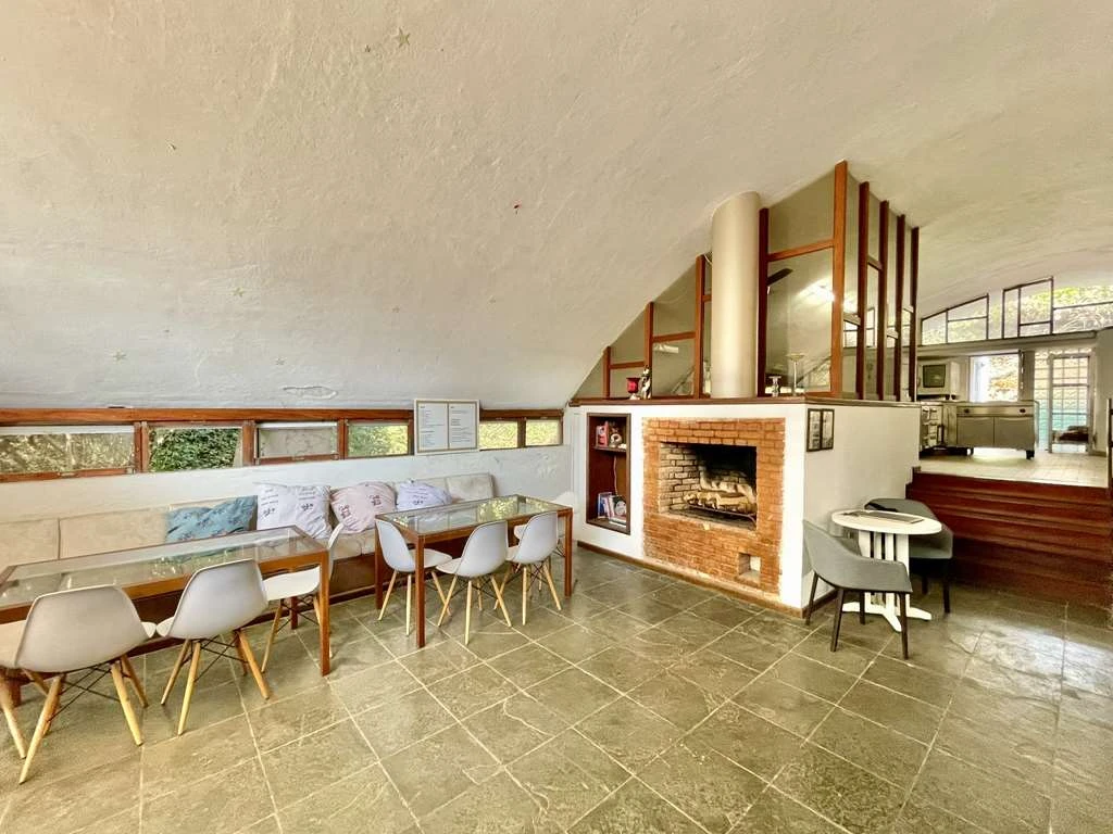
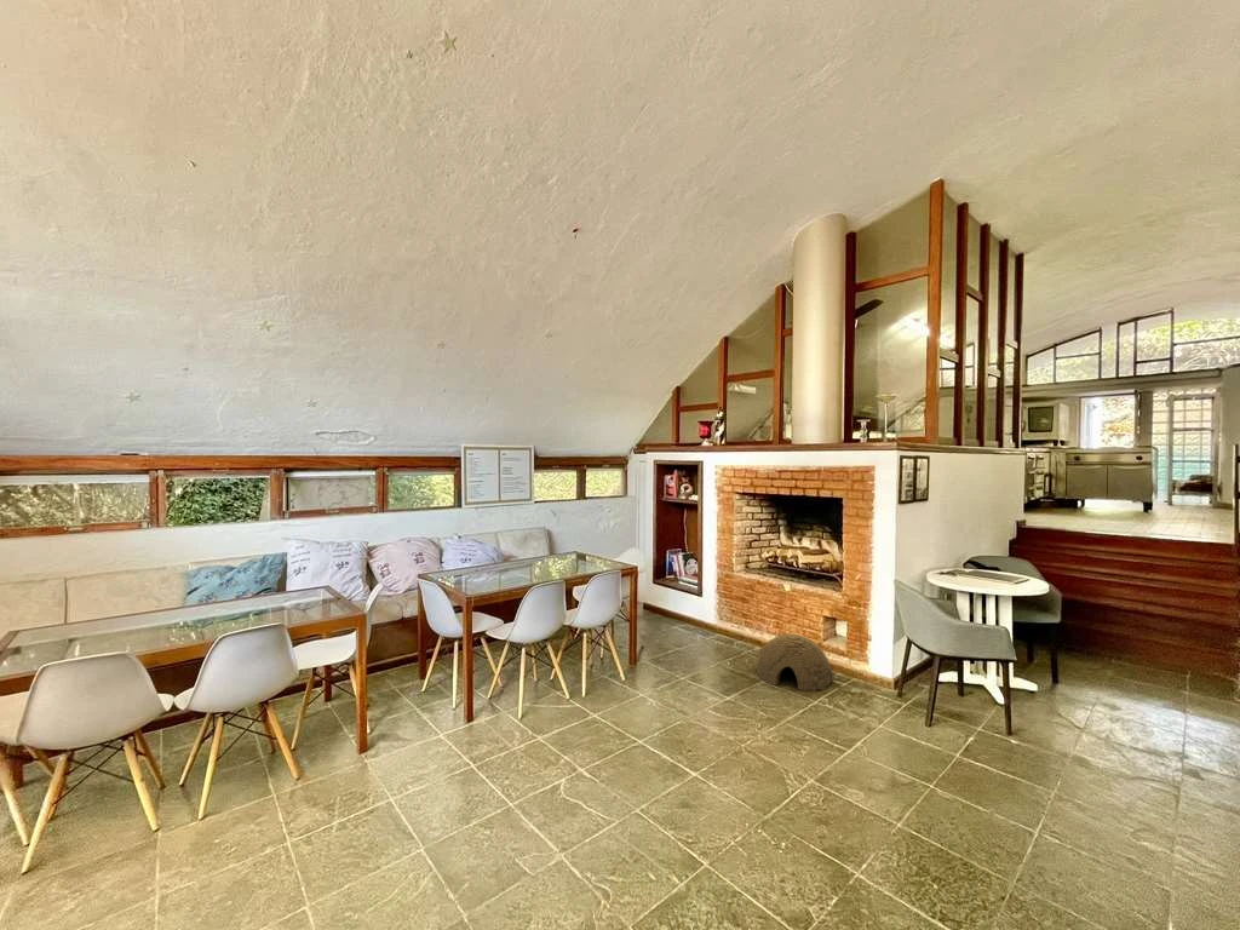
+ woven basket [756,632,834,693]
